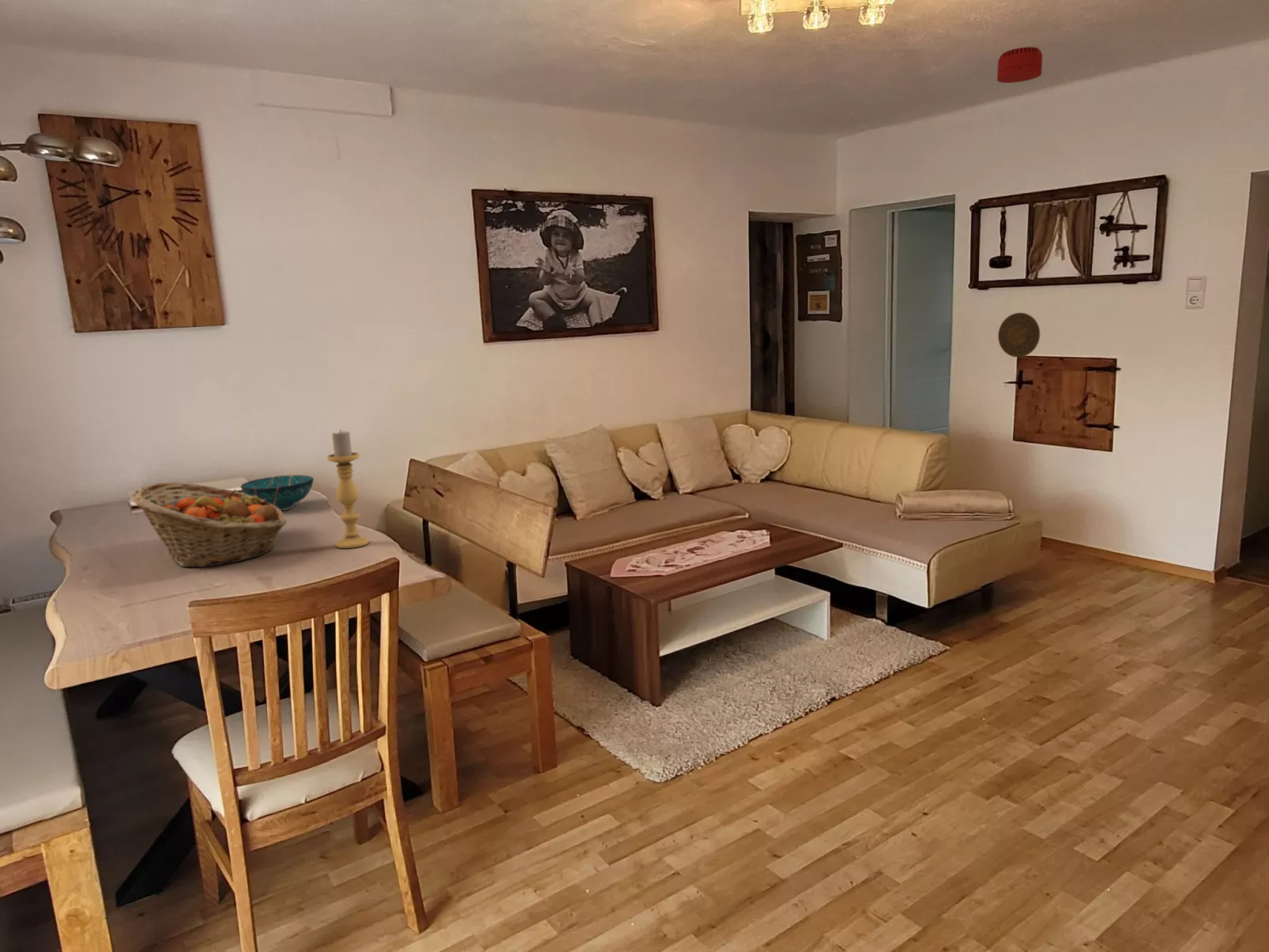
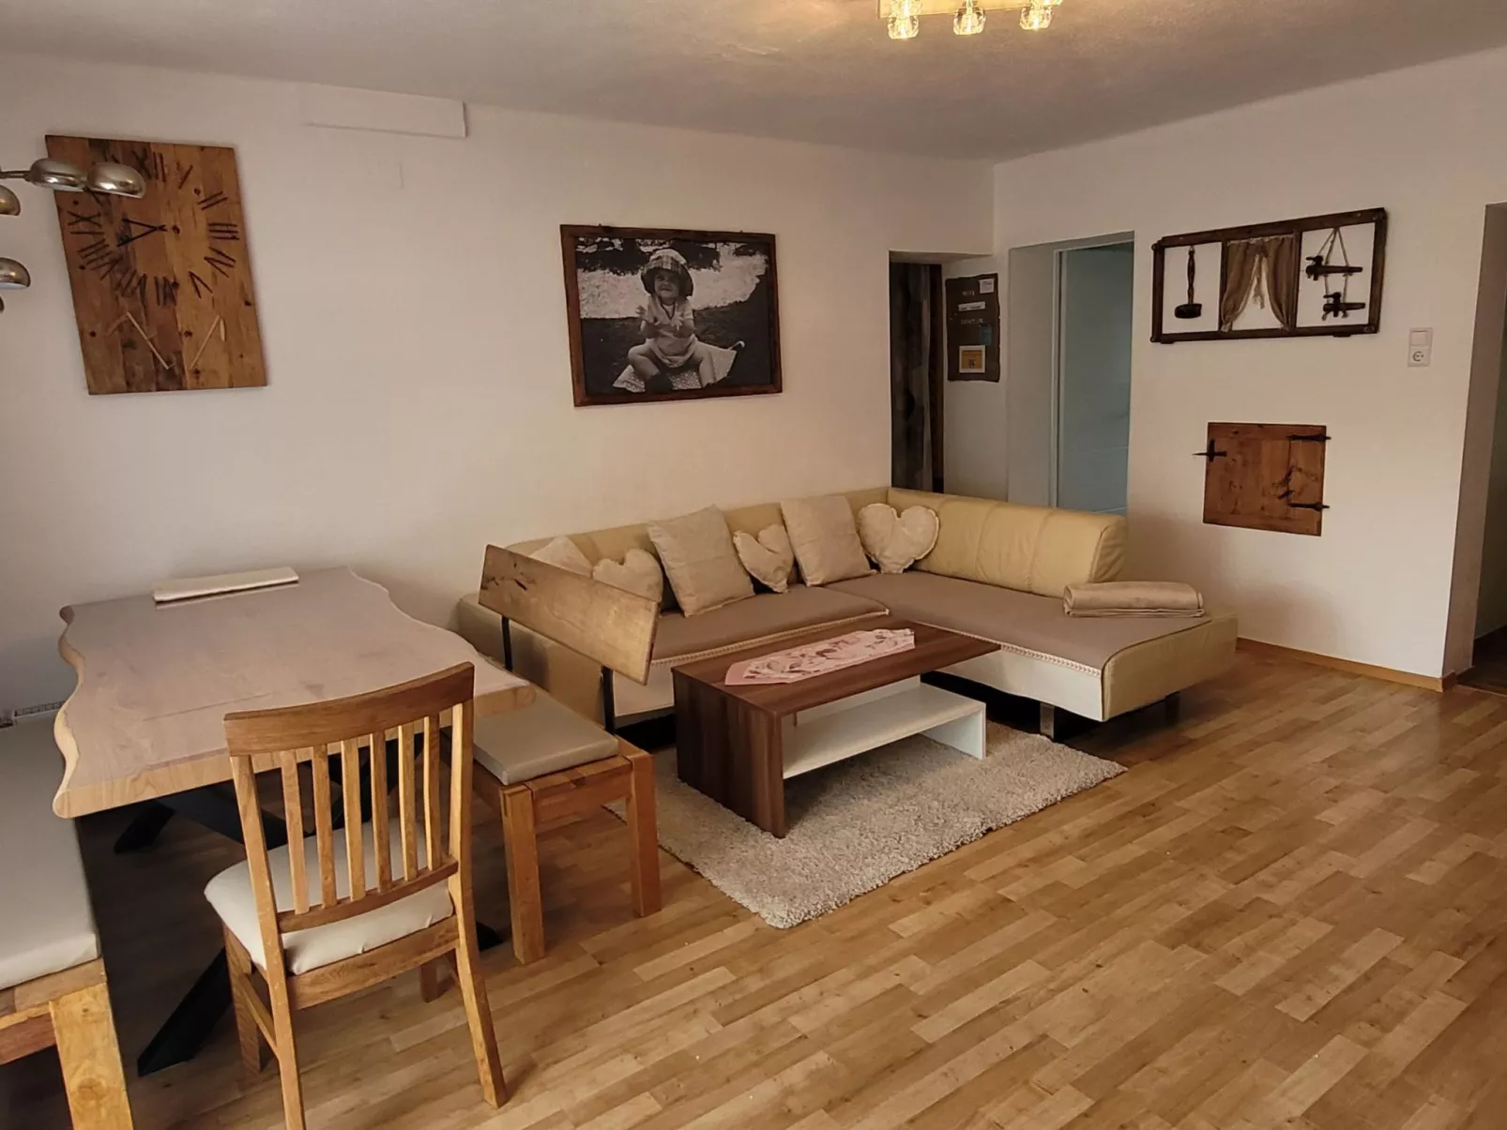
- fruit basket [131,482,288,568]
- decorative bowl [239,474,314,511]
- decorative plate [997,312,1041,358]
- candle holder [326,429,370,549]
- smoke detector [996,46,1043,84]
